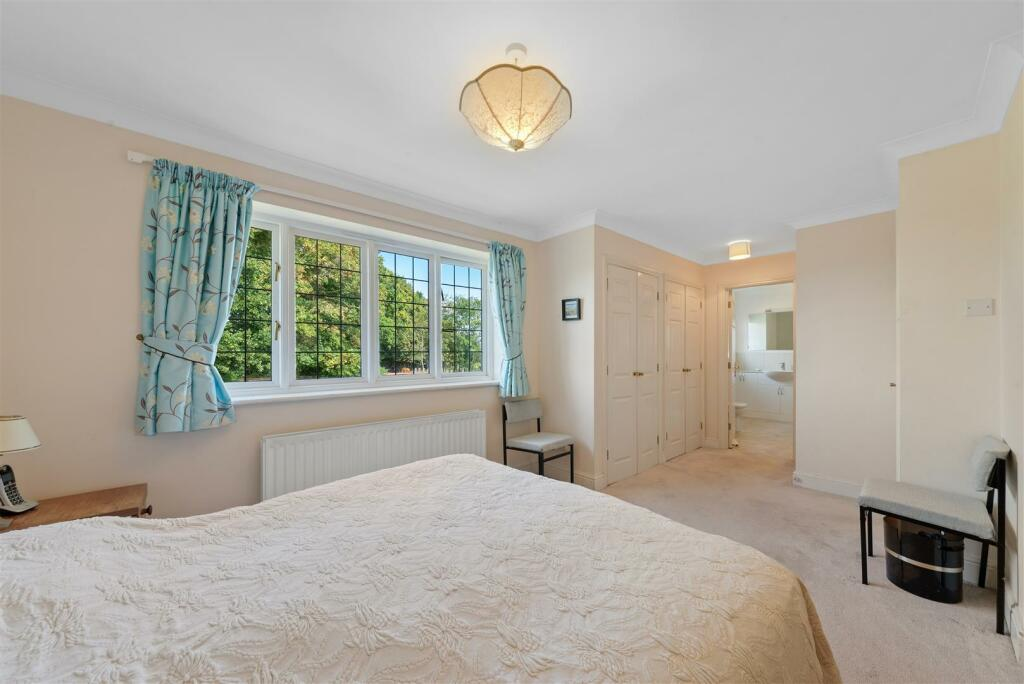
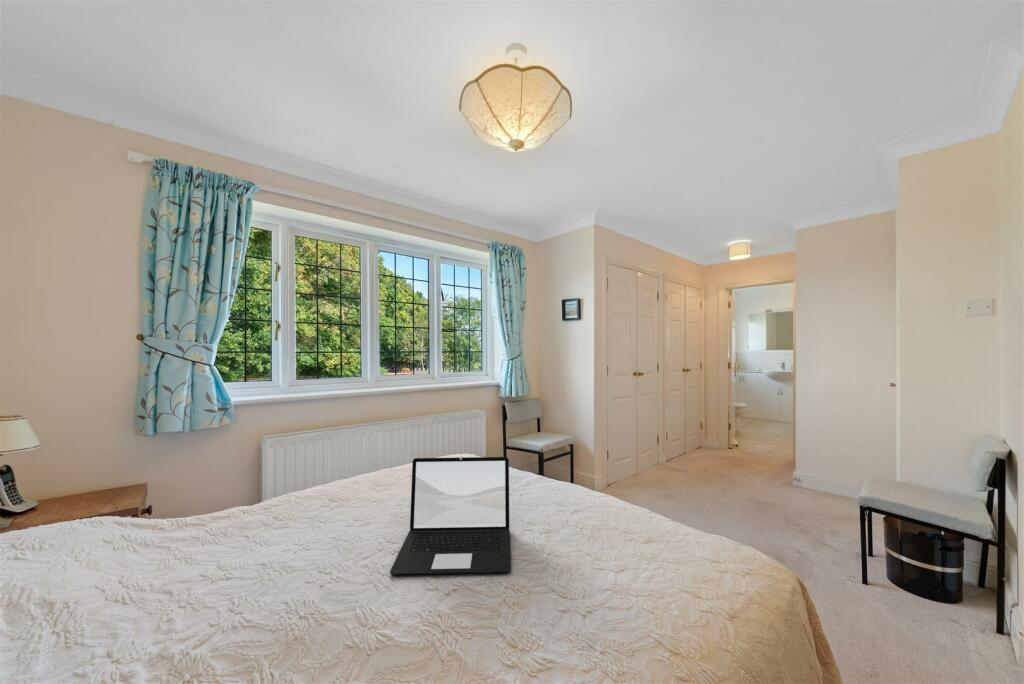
+ laptop [389,456,512,576]
